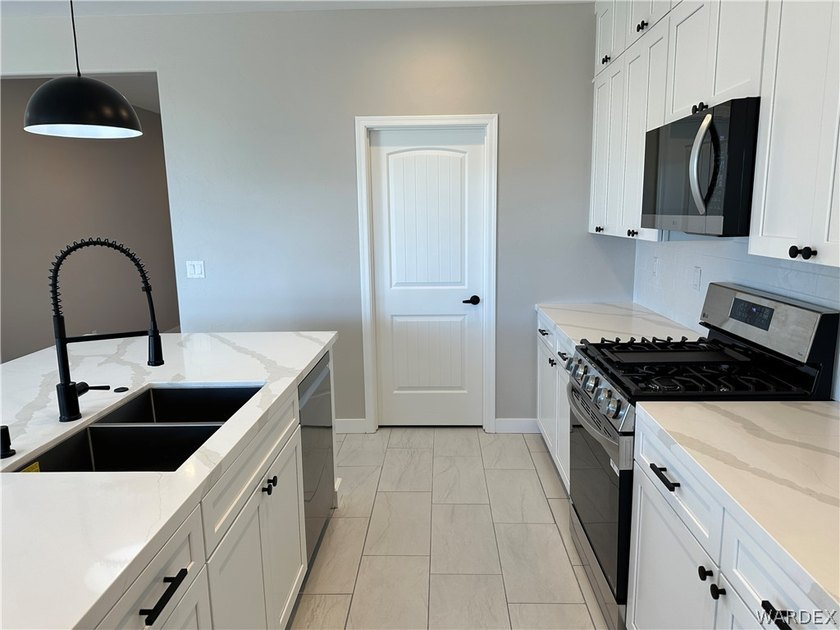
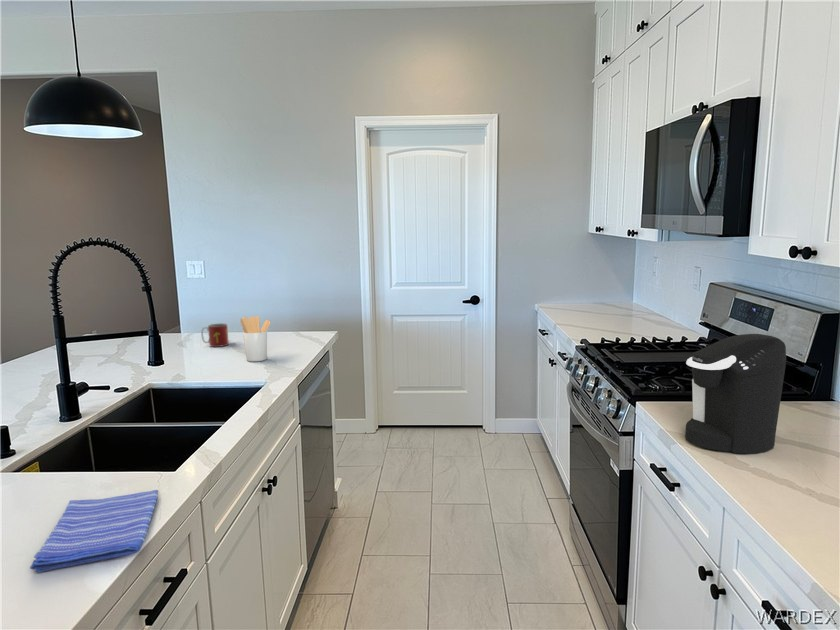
+ utensil holder [239,315,272,362]
+ coffee maker [684,333,787,454]
+ dish towel [29,489,159,573]
+ mug [200,323,230,348]
